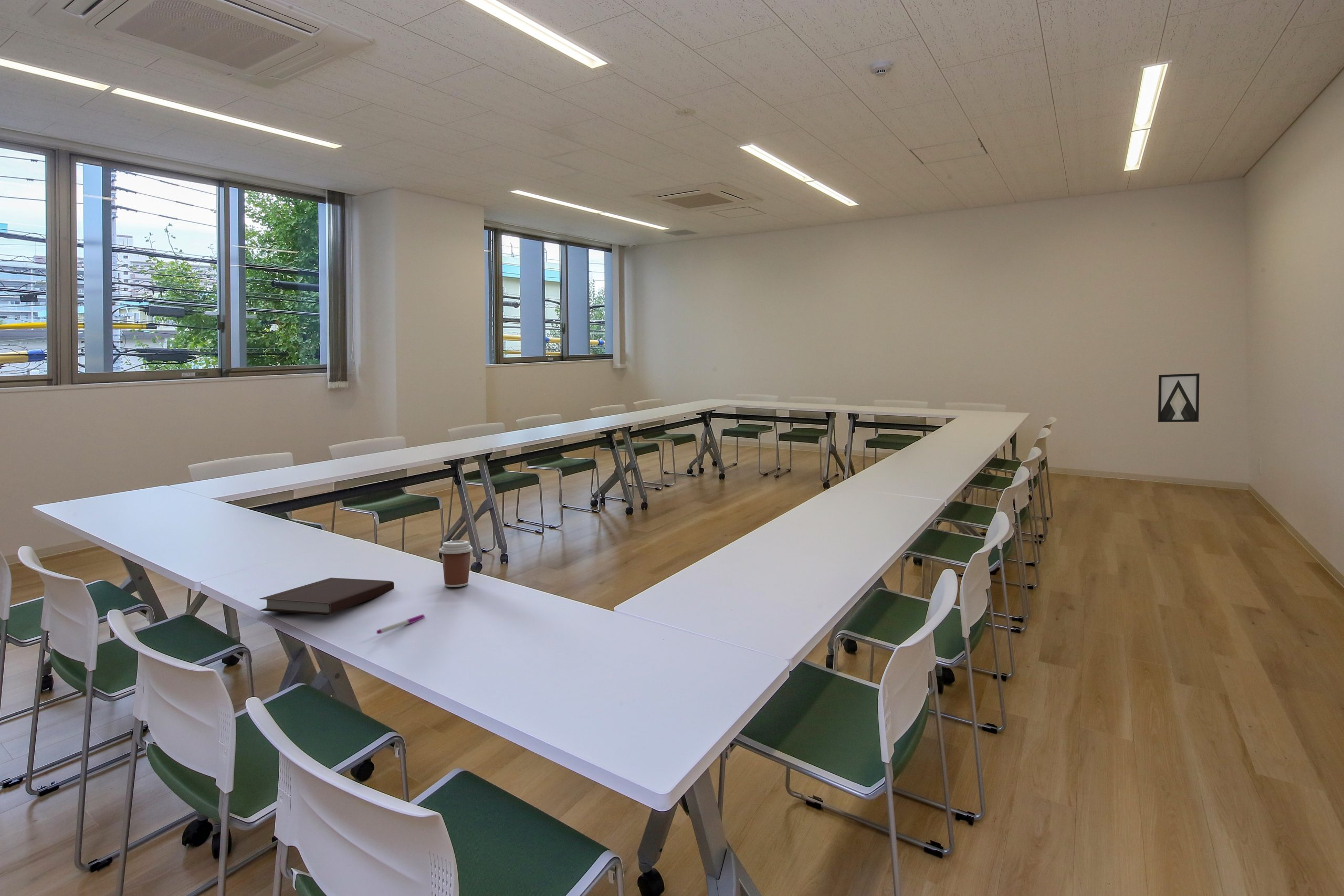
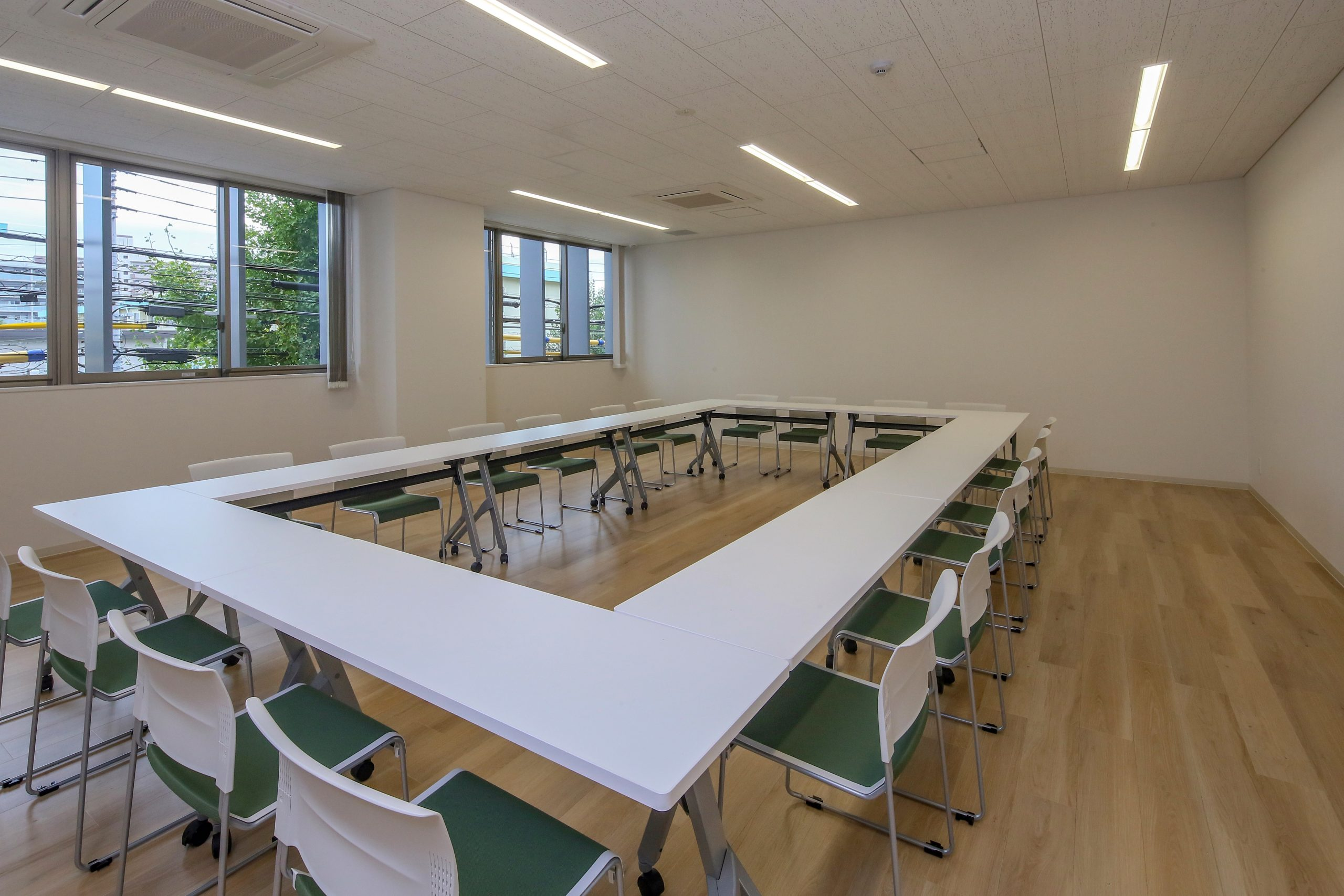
- wall art [1158,373,1200,423]
- notebook [259,577,395,616]
- pen [376,614,425,635]
- coffee cup [439,540,474,588]
